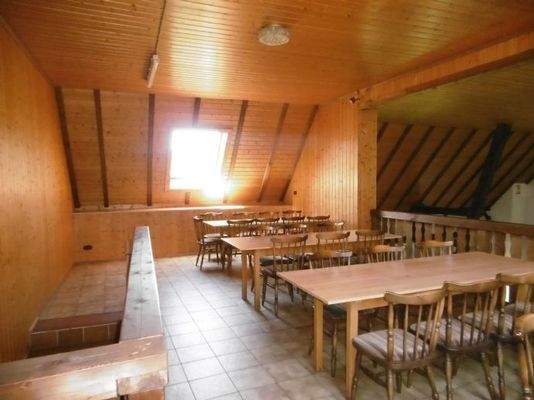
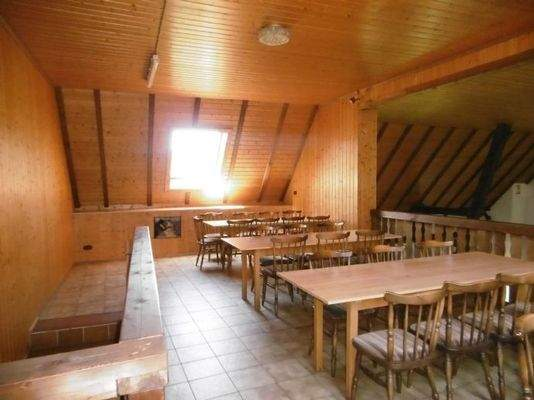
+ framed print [153,215,182,240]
